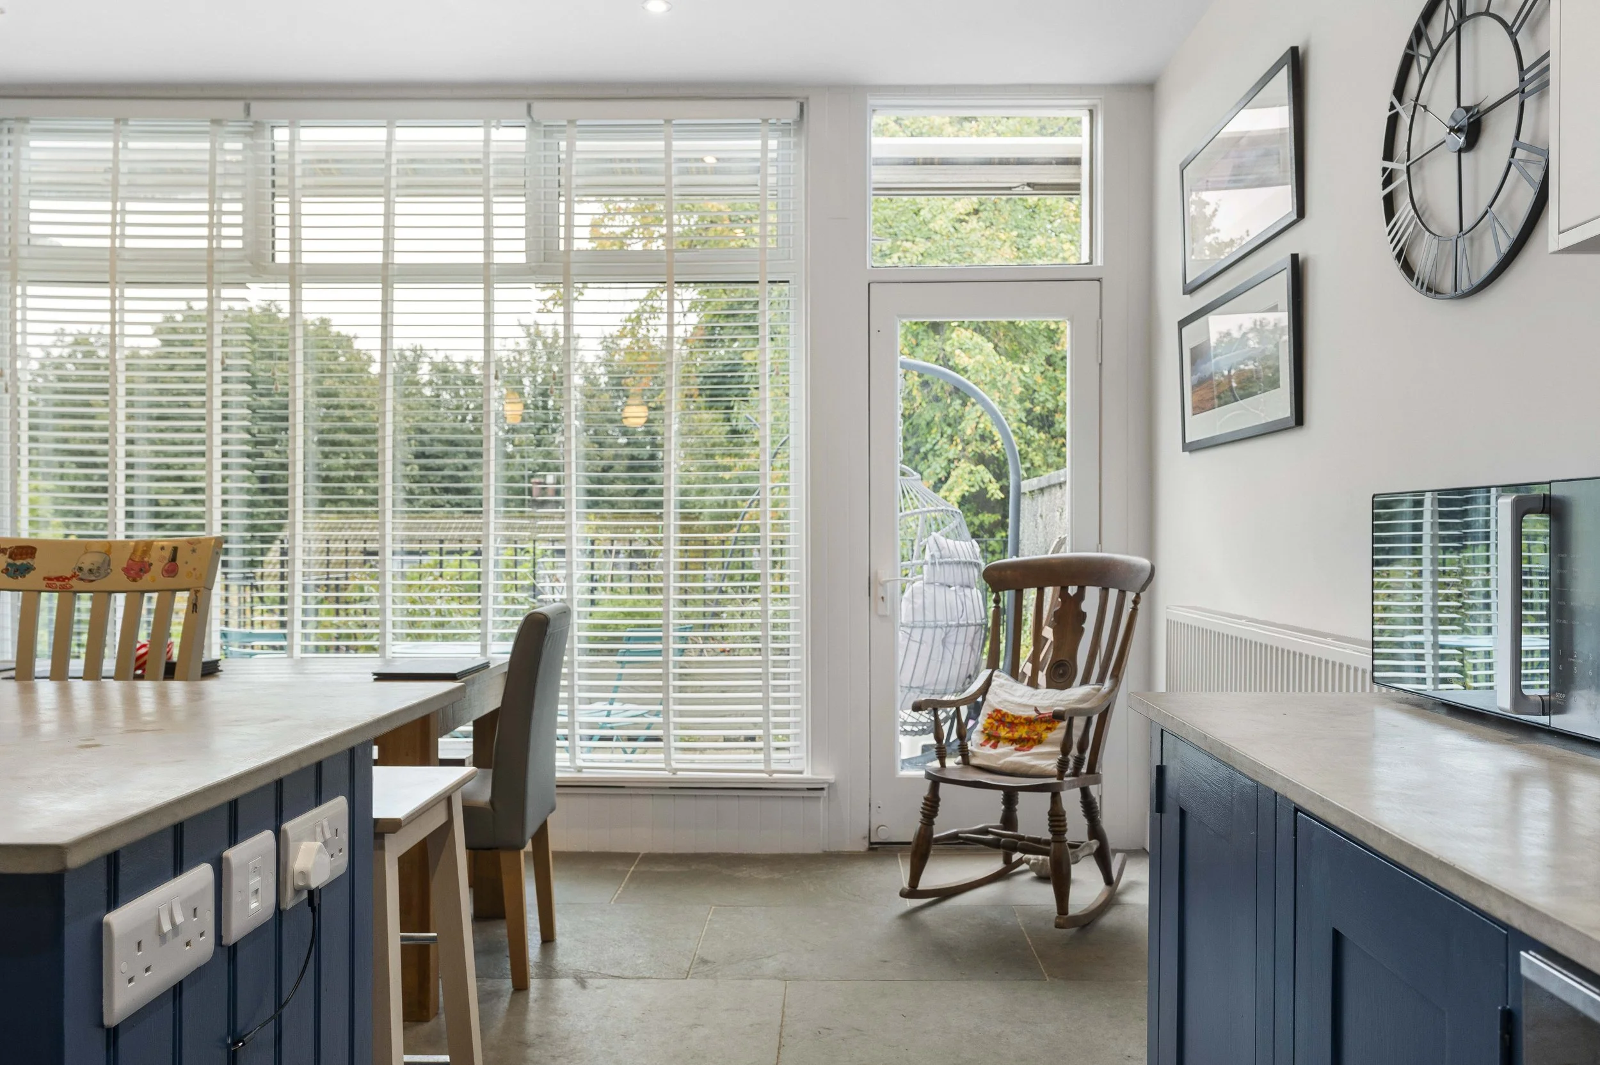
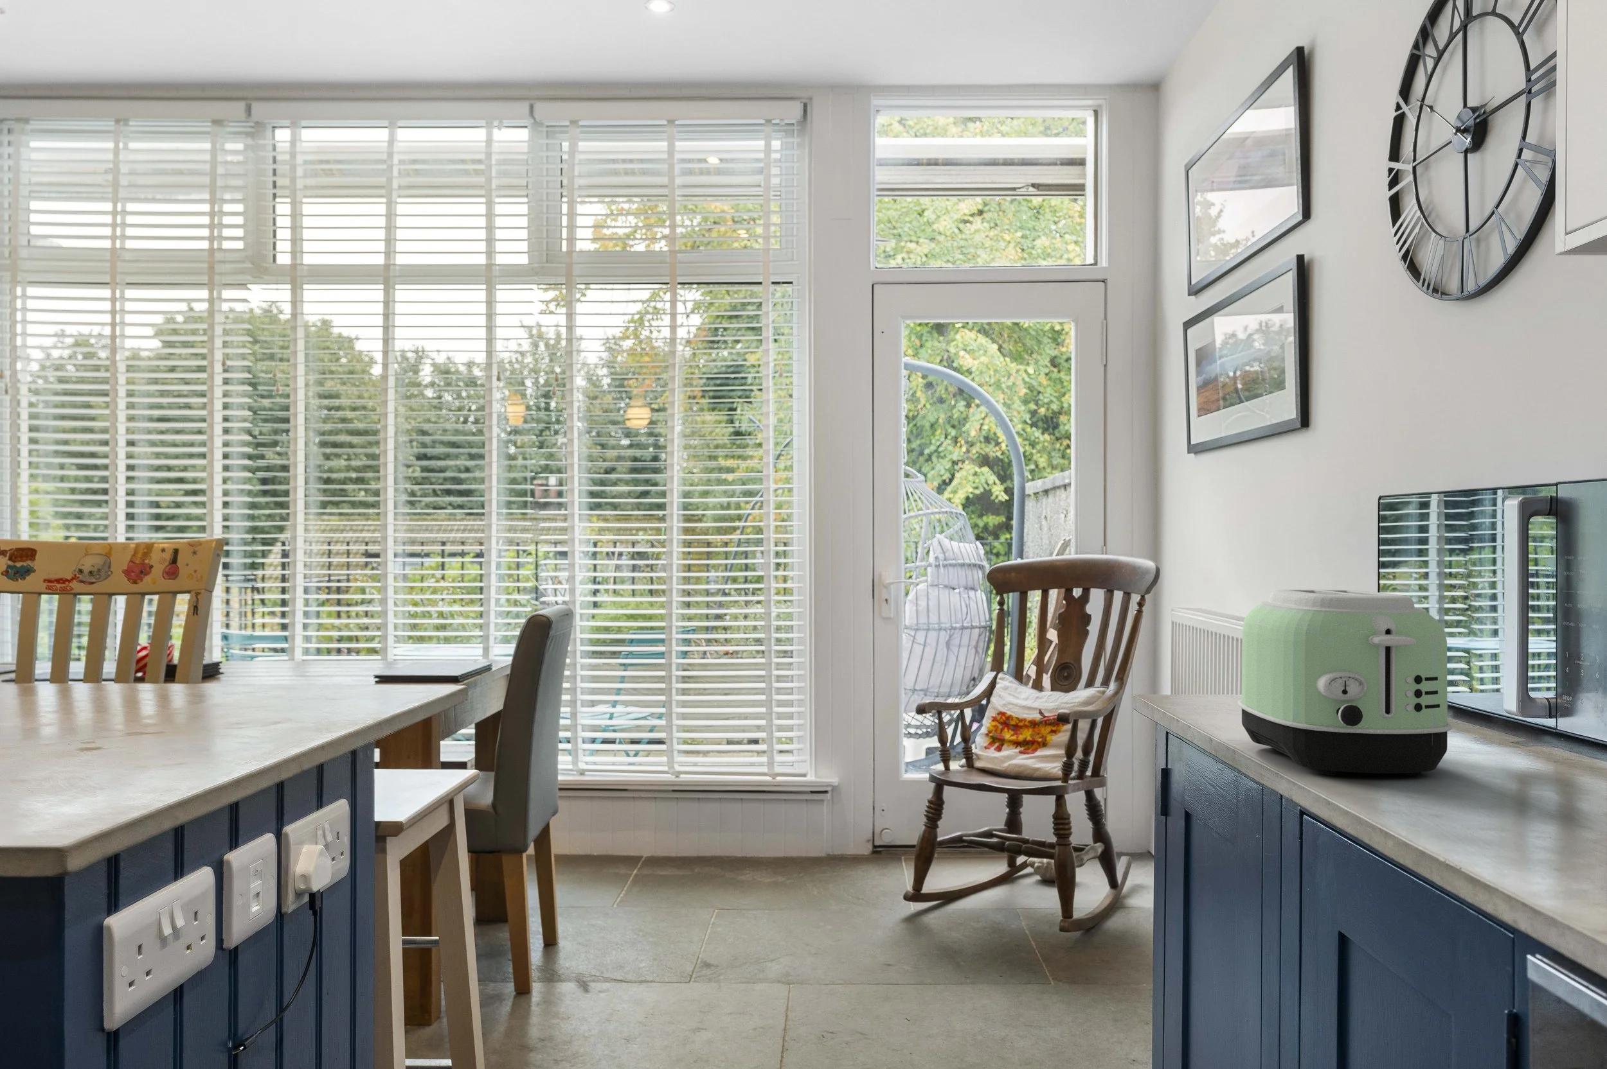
+ toaster [1237,588,1453,777]
